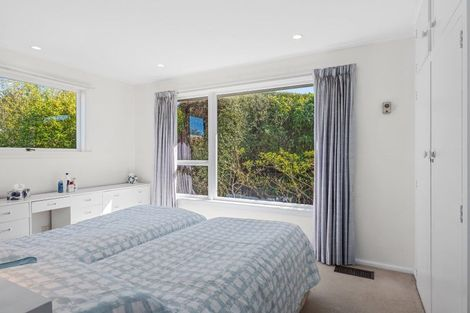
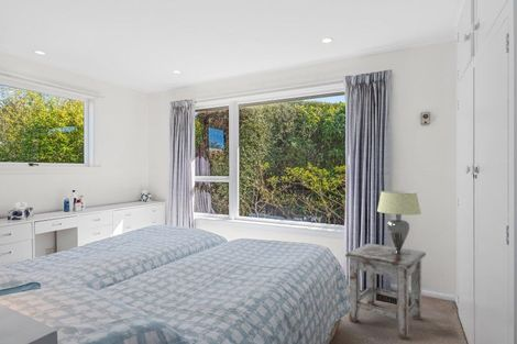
+ lampshade [376,190,422,255]
+ stool [344,242,427,340]
